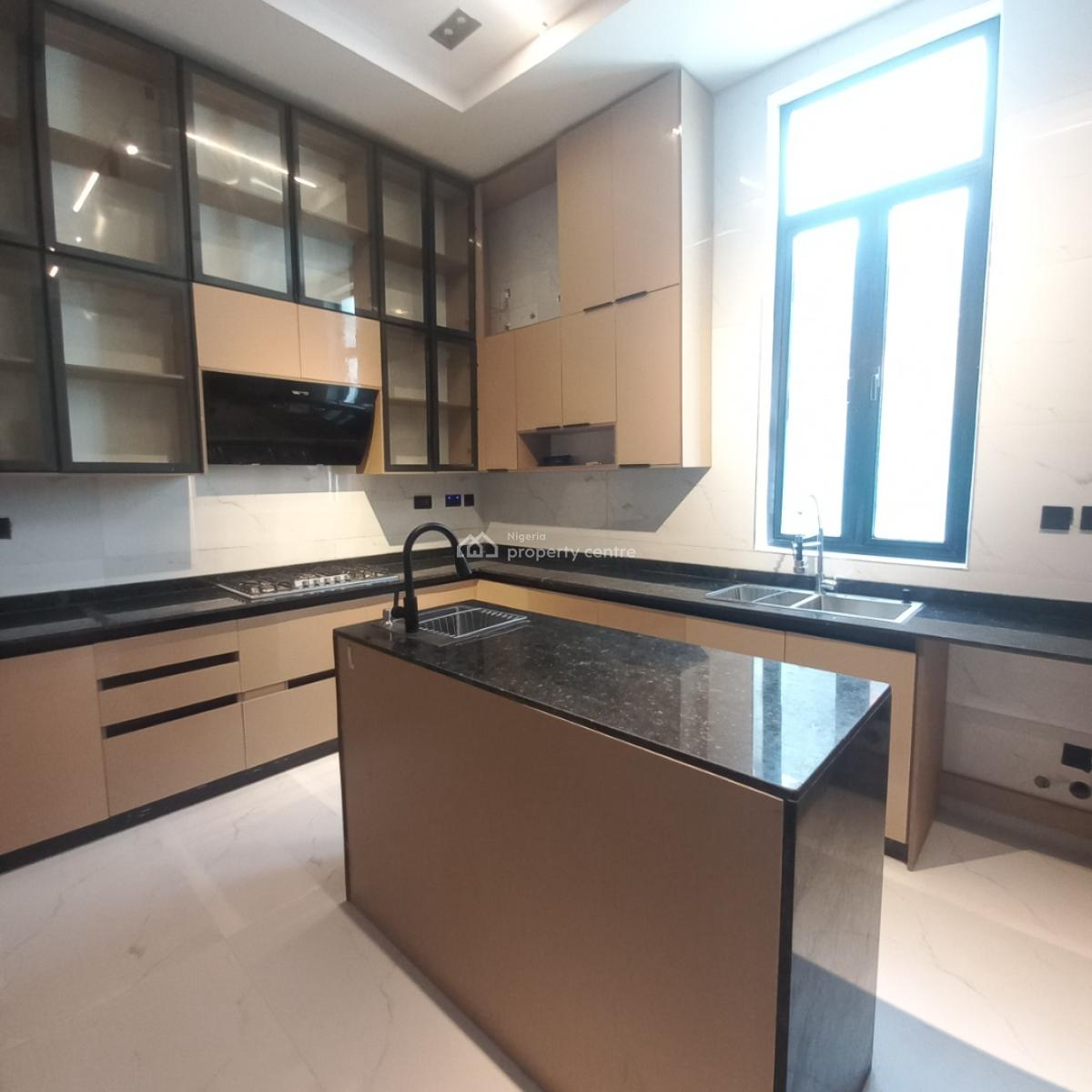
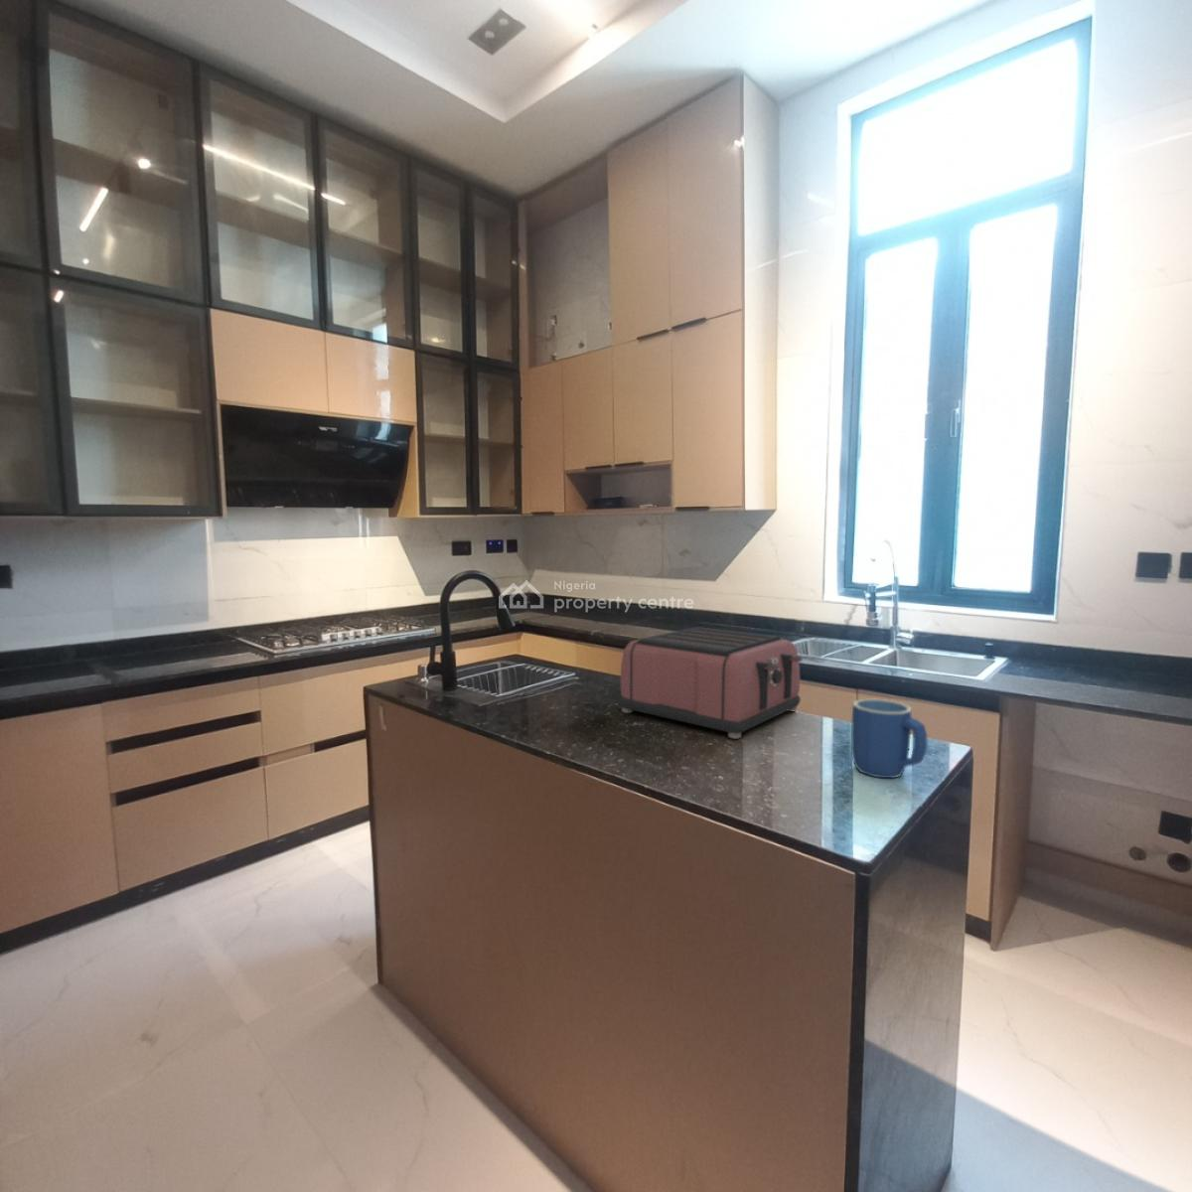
+ toaster [617,625,802,740]
+ mug [850,699,929,778]
